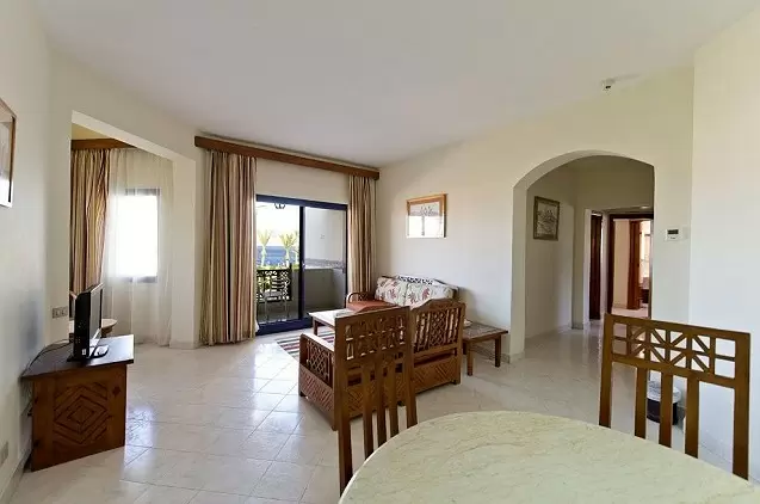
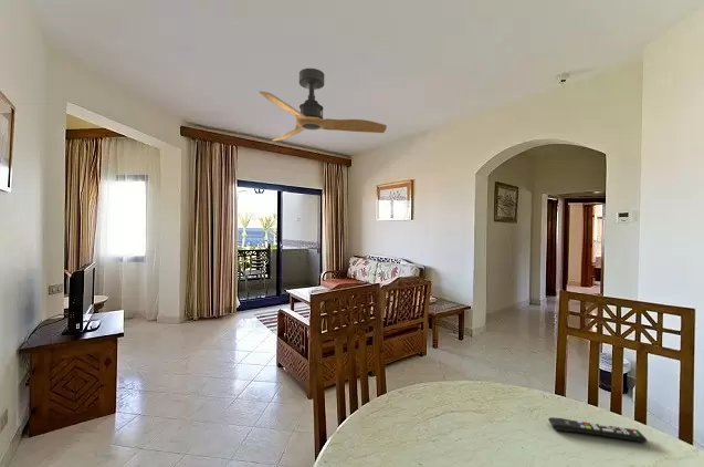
+ ceiling fan [259,68,388,143]
+ remote control [547,416,648,444]
